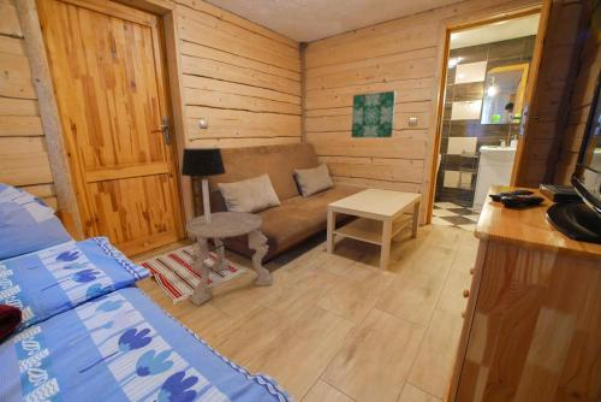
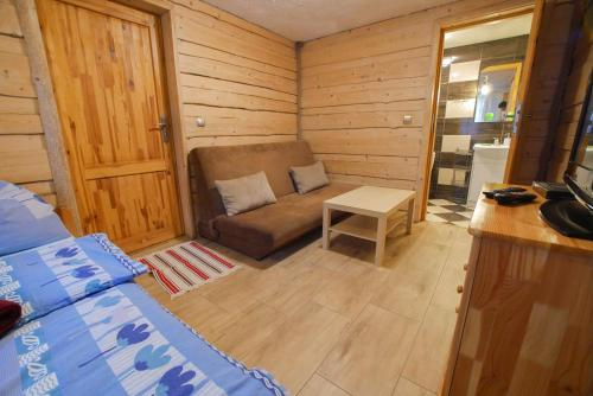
- wall art [350,90,397,138]
- table lamp [180,147,227,224]
- side table [185,211,274,307]
